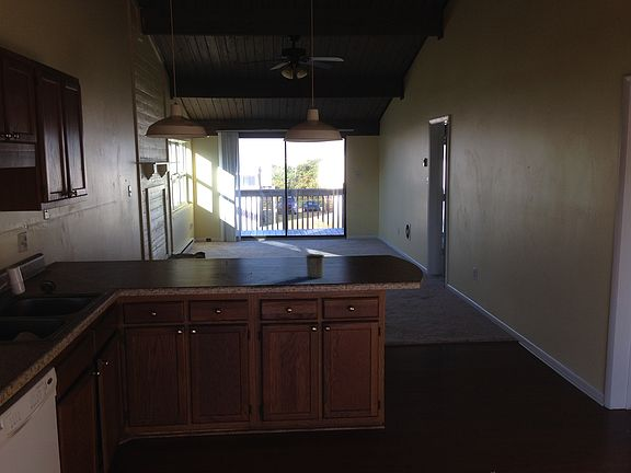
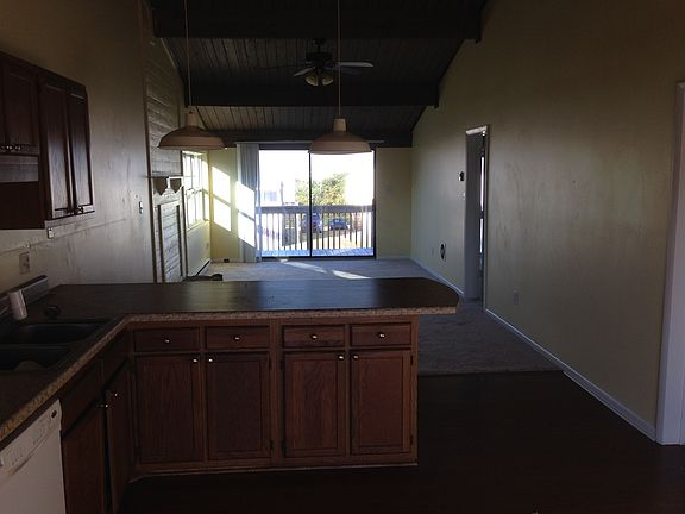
- mug [305,253,325,279]
